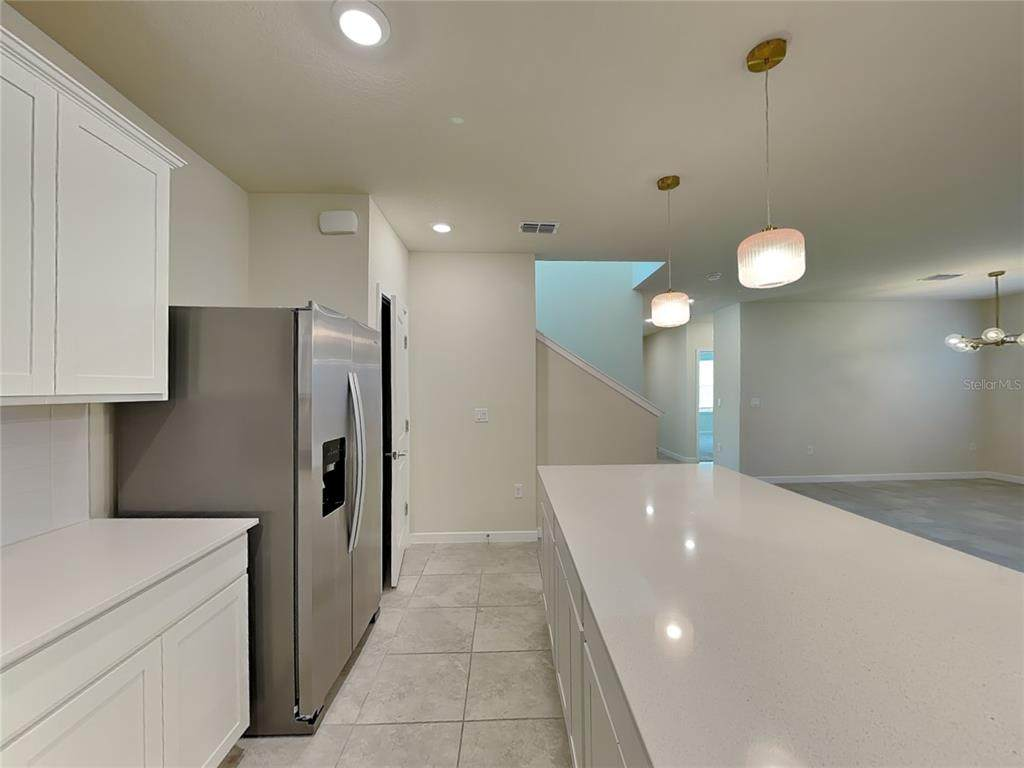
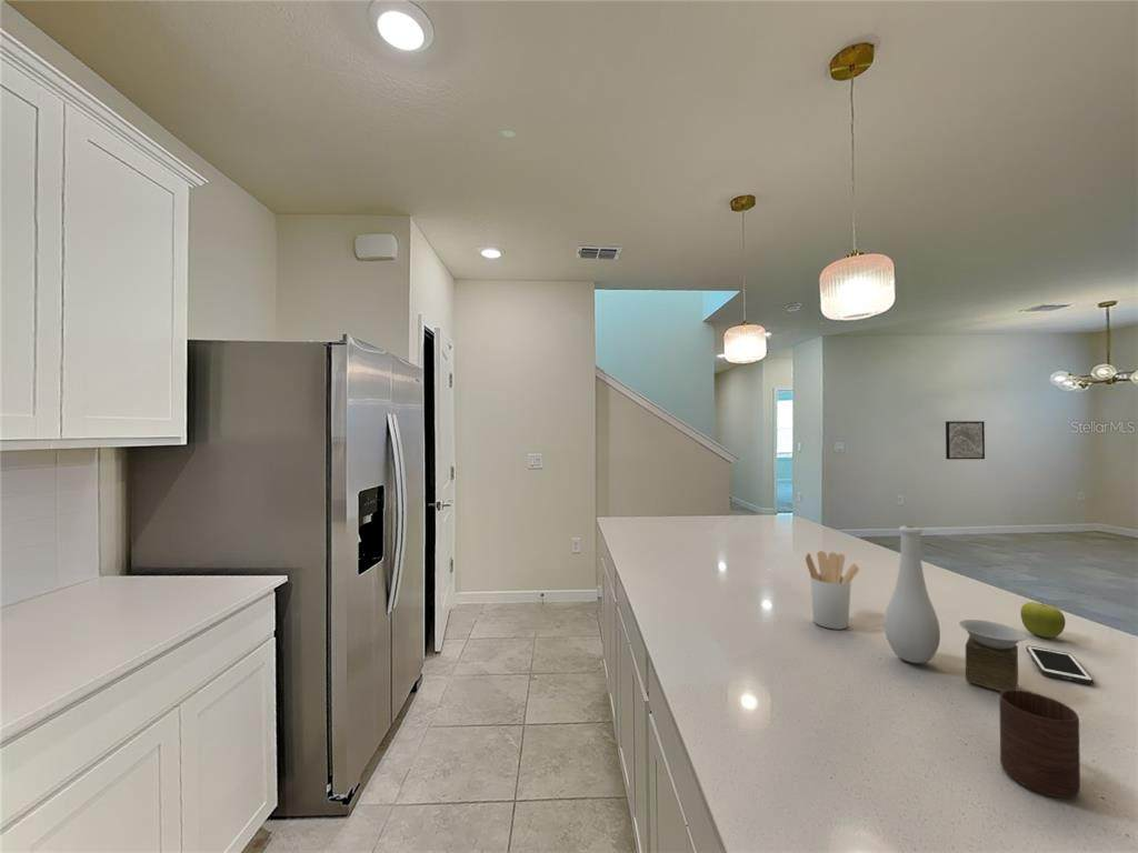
+ cell phone [1025,645,1095,685]
+ wall art [945,420,986,460]
+ vase [884,525,1028,692]
+ fruit [1020,601,1067,639]
+ cup [998,689,1081,799]
+ utensil holder [805,550,860,630]
